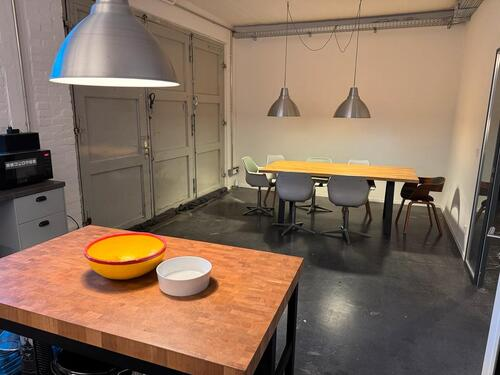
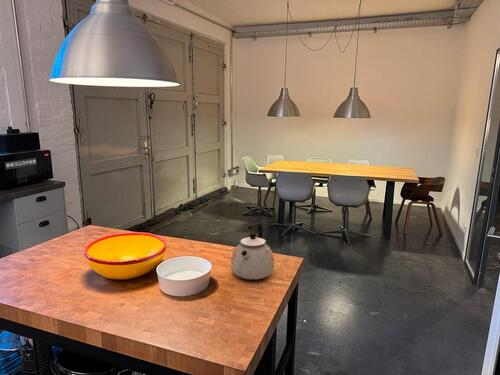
+ kettle [230,221,276,280]
